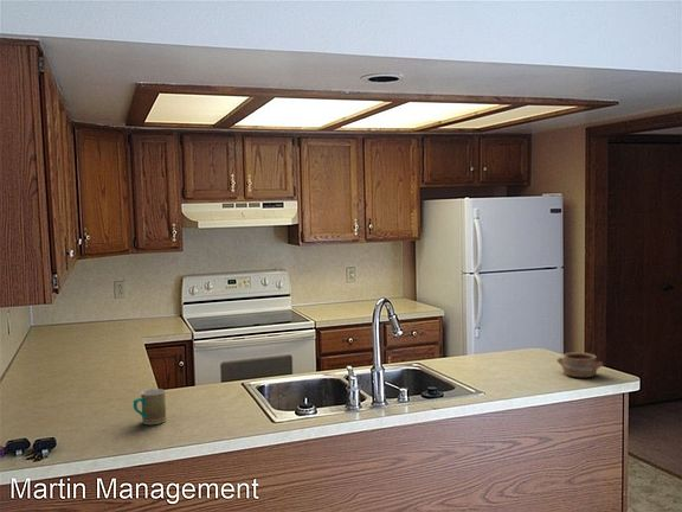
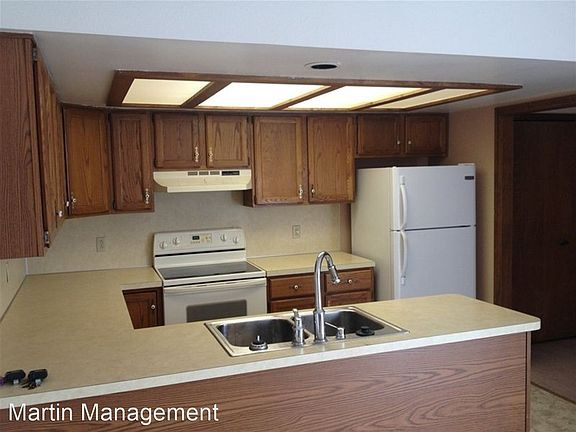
- mug [133,388,167,425]
- pottery [555,351,604,378]
